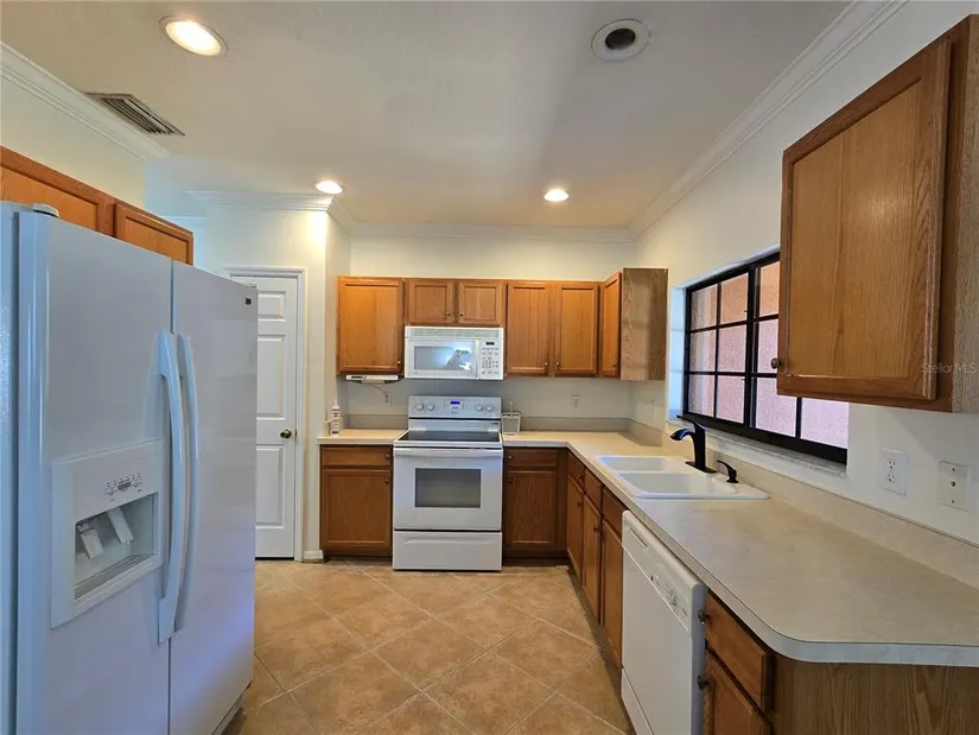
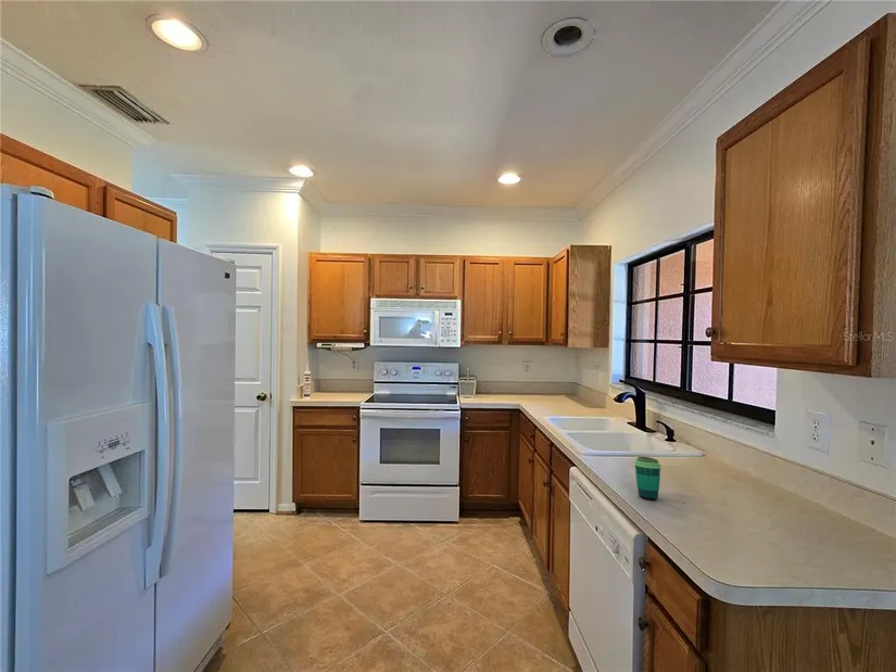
+ cup [633,456,662,502]
